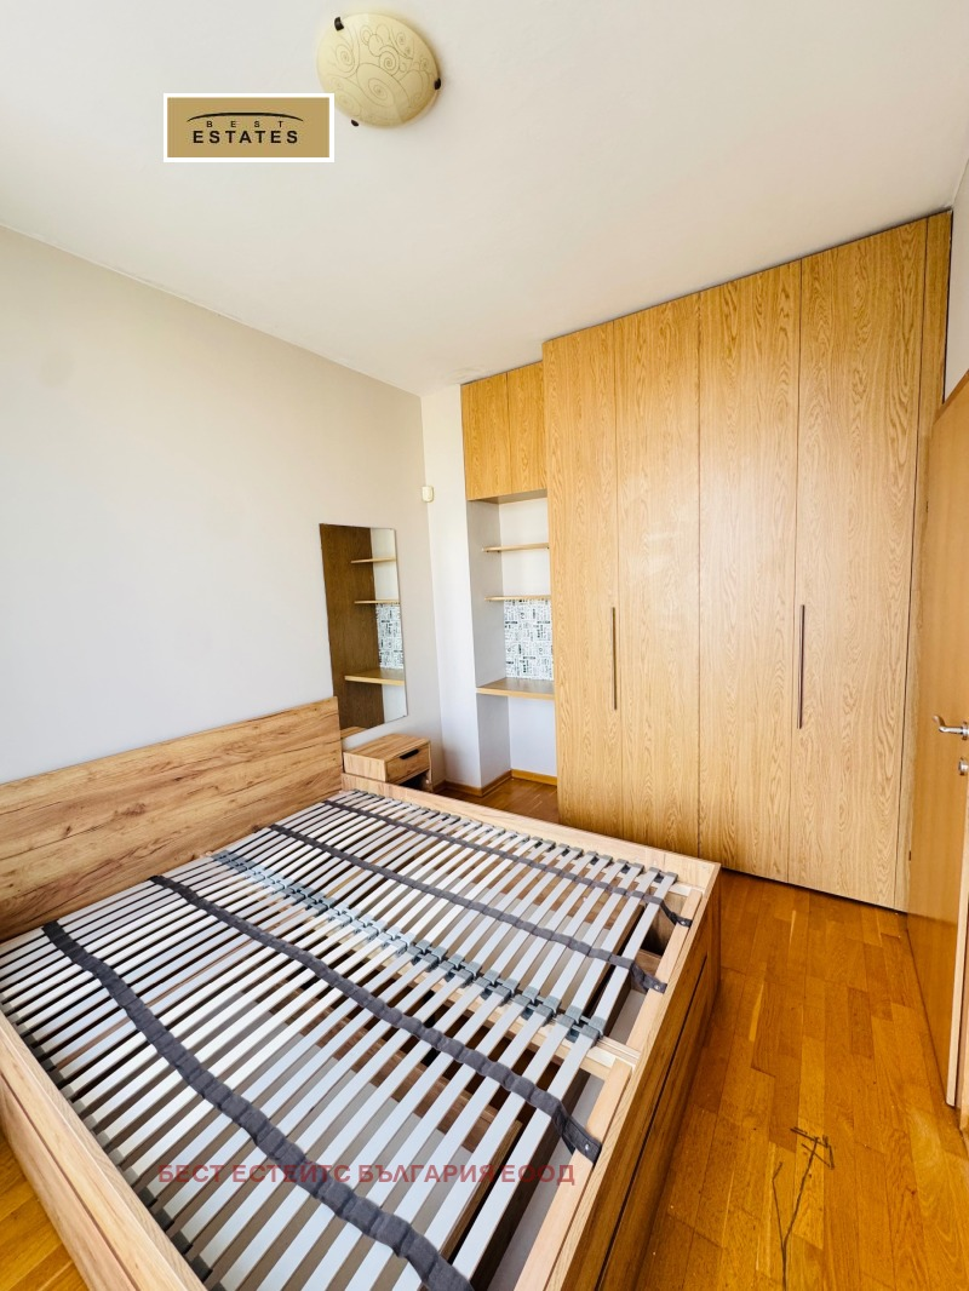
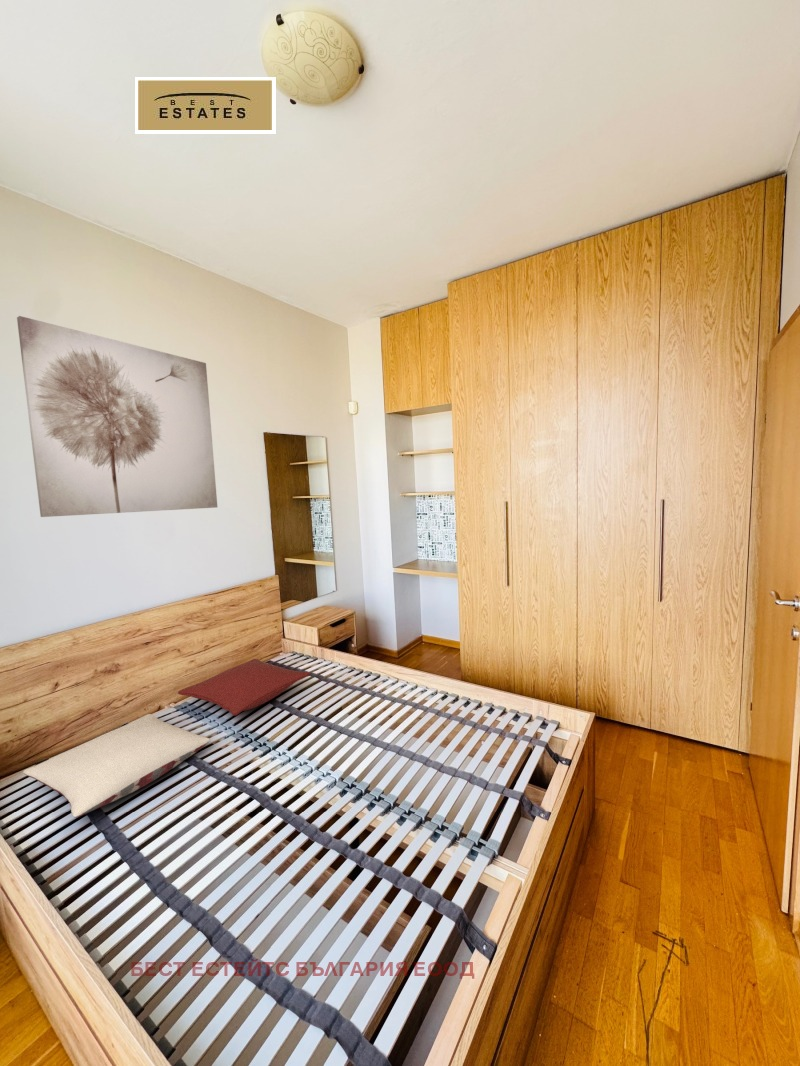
+ pillow [177,658,312,716]
+ wall art [16,315,218,518]
+ pillow [23,713,211,819]
